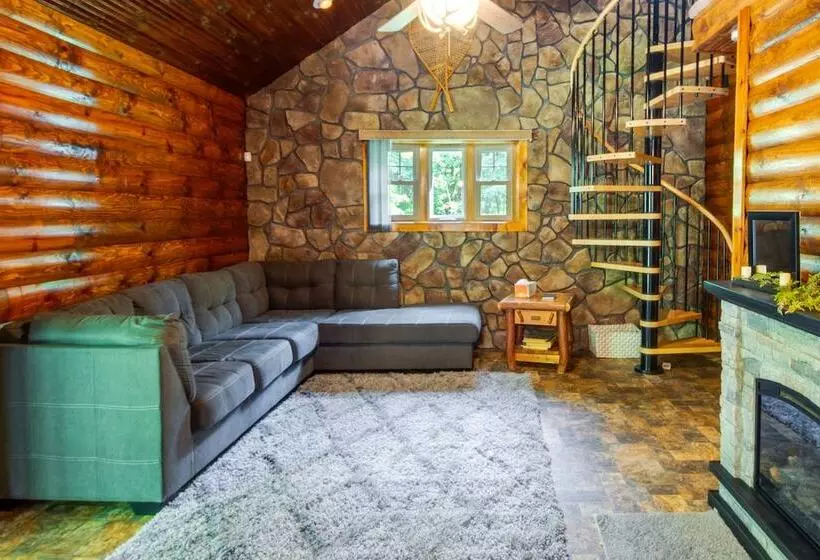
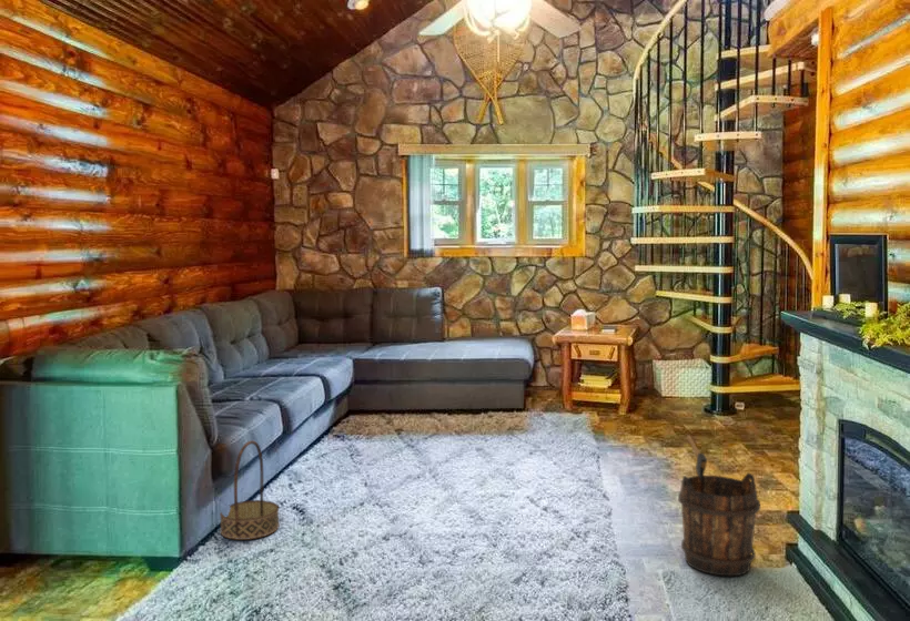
+ basket [219,439,281,541]
+ bucket [677,434,761,577]
